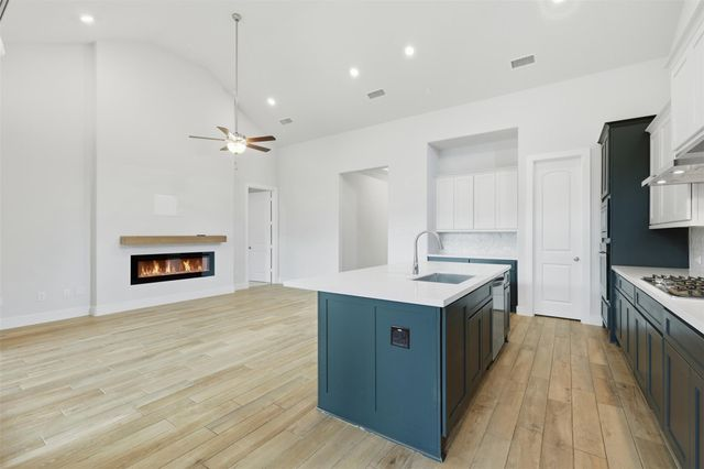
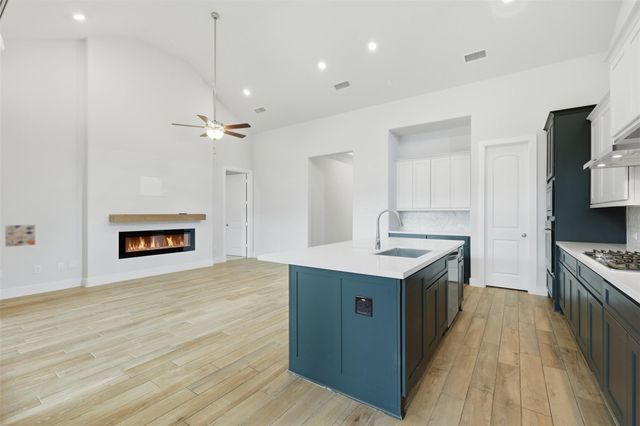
+ wall art [4,224,36,248]
